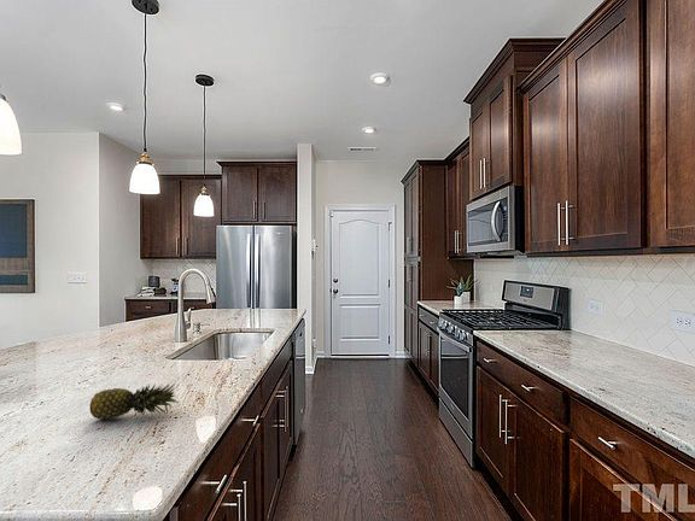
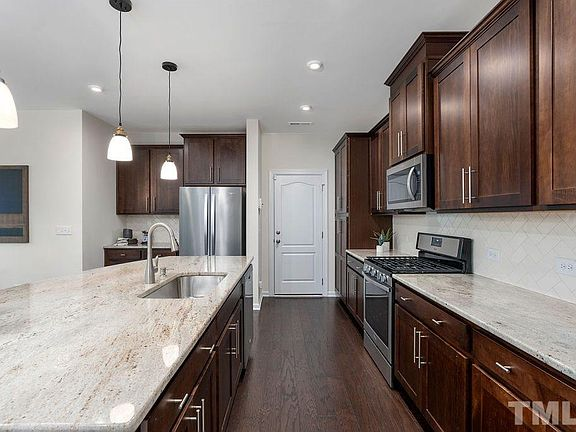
- fruit [89,381,179,421]
